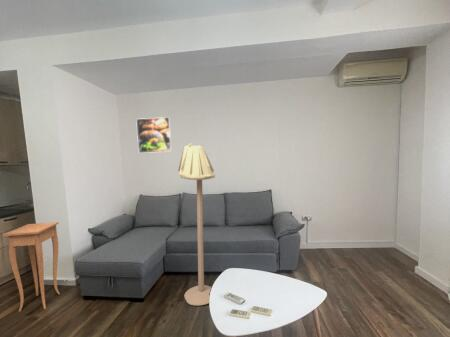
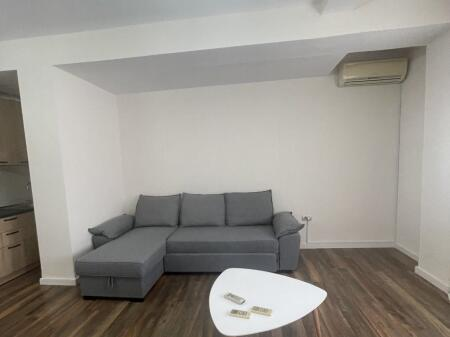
- side table [2,221,61,313]
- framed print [135,116,173,154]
- floor lamp [177,142,216,307]
